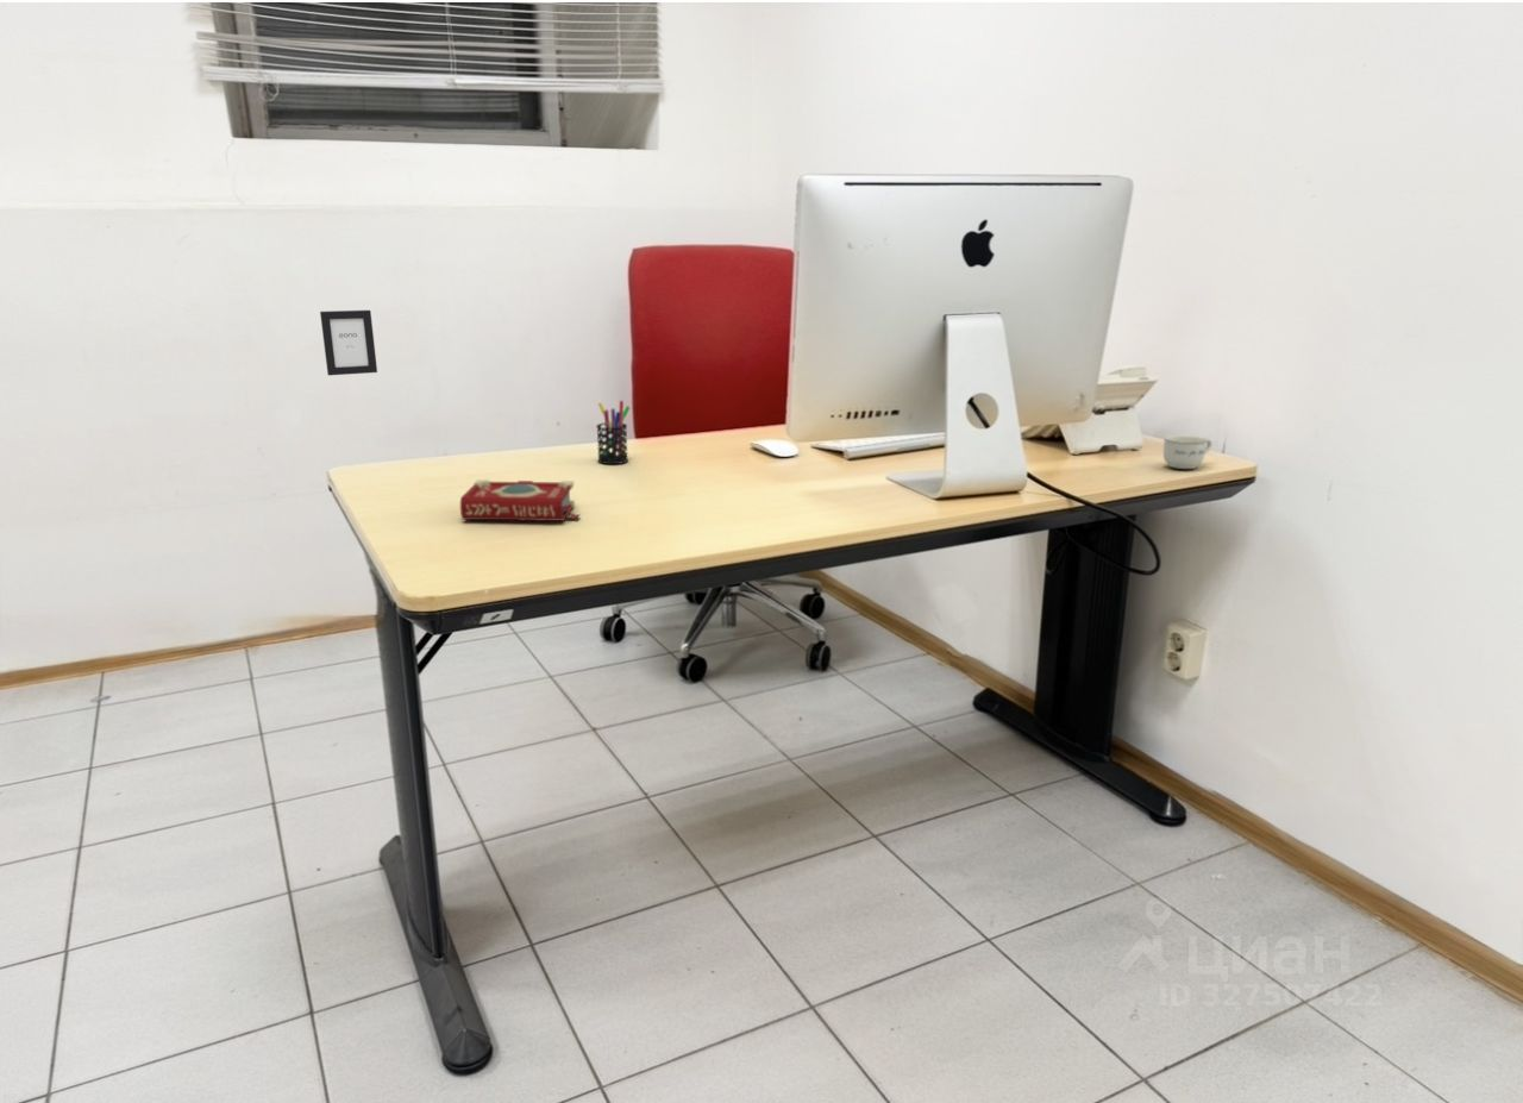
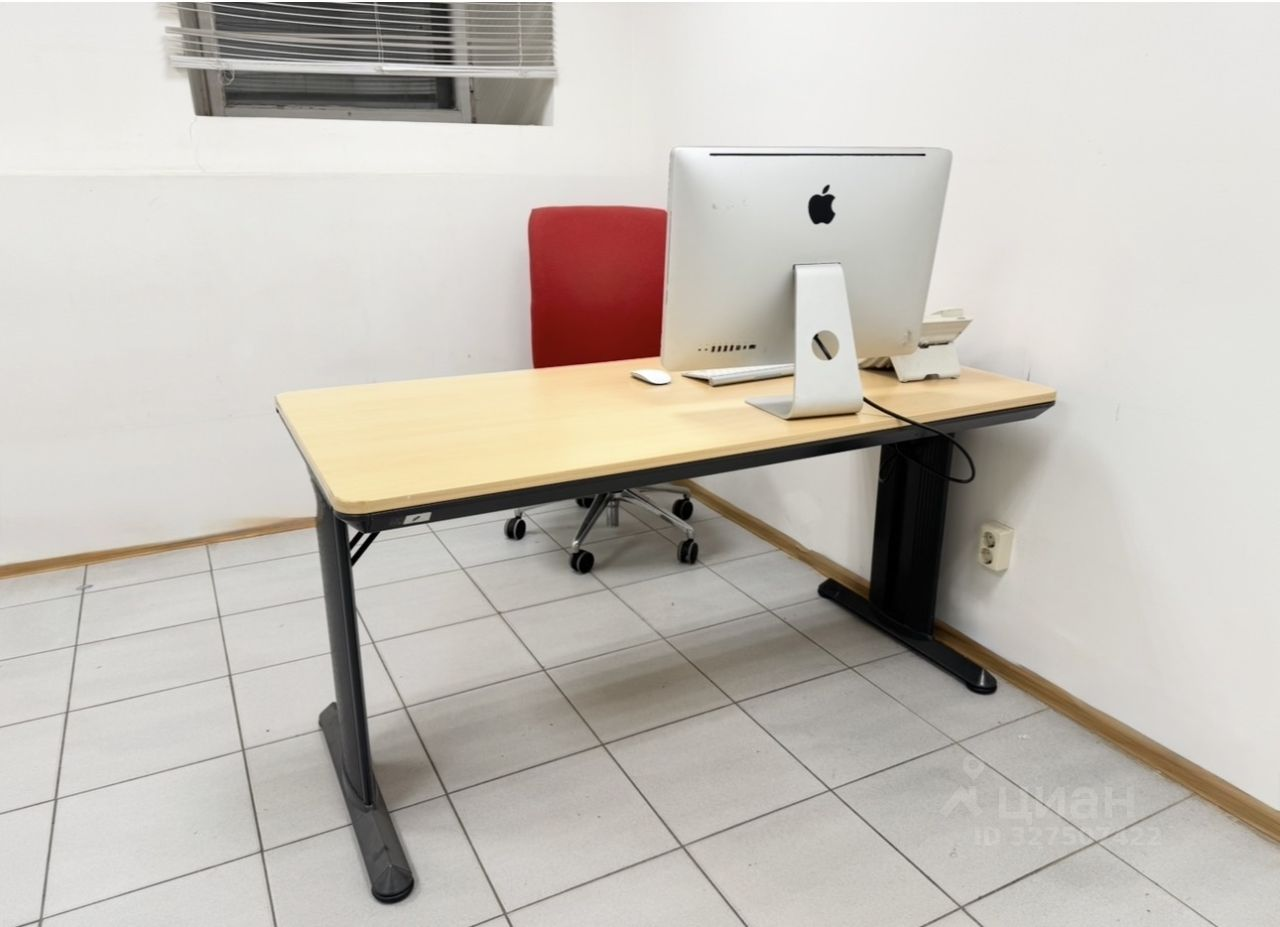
- book [459,478,581,522]
- cup [1162,434,1214,470]
- pen holder [595,400,631,465]
- picture frame [319,309,378,376]
